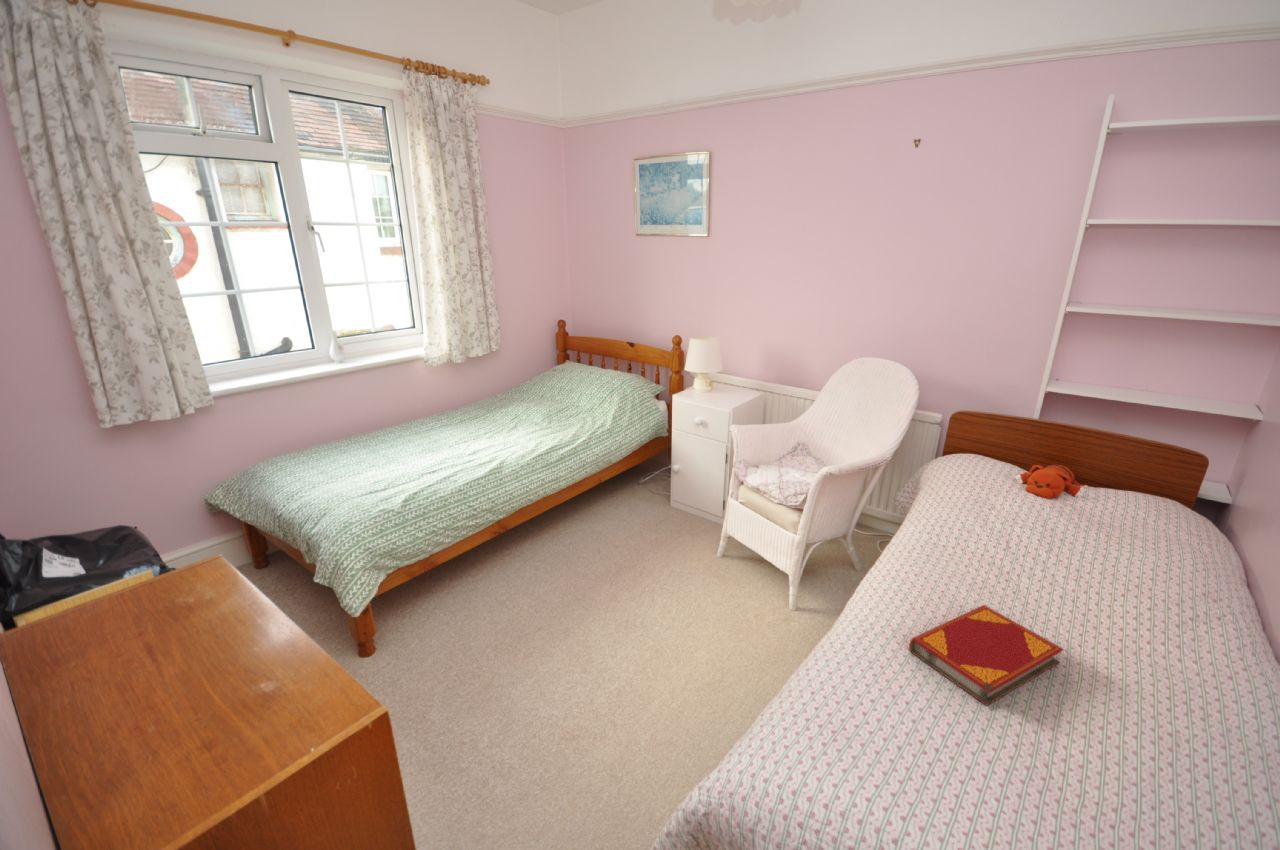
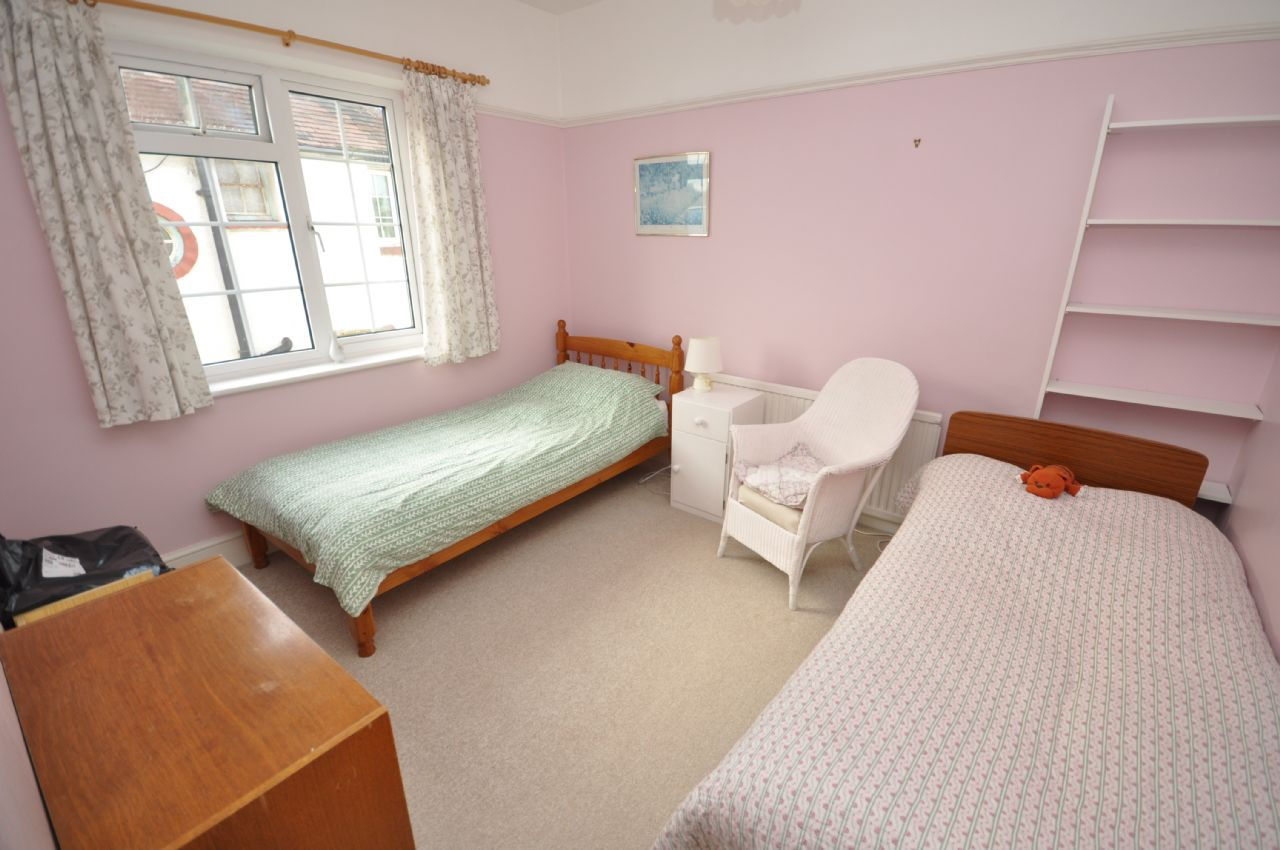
- hardback book [908,604,1064,707]
